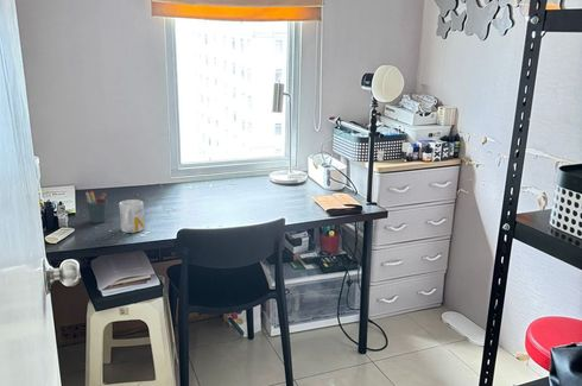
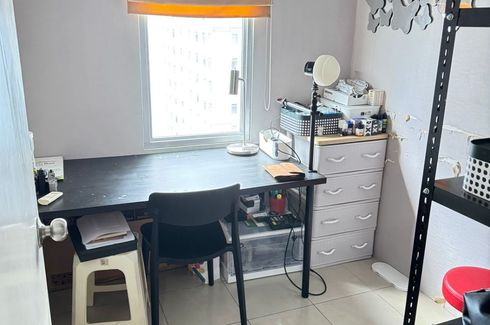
- pen holder [84,190,108,224]
- mug [118,198,145,234]
